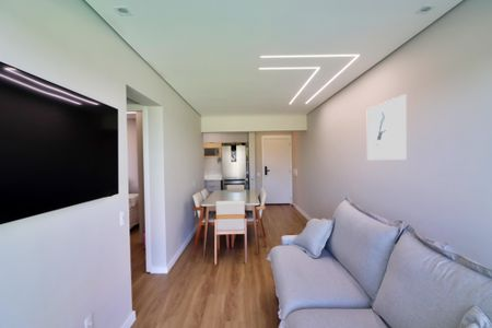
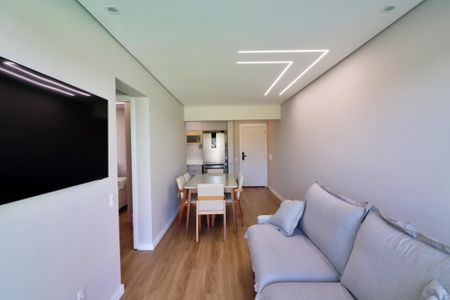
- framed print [366,94,408,161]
